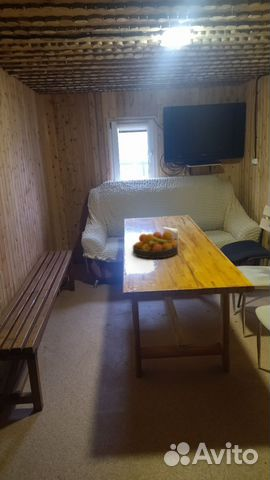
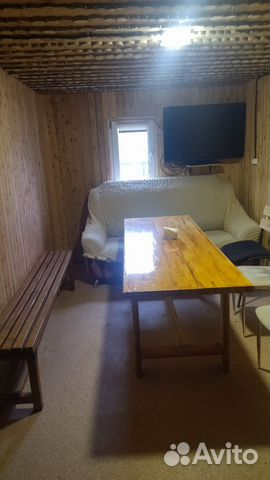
- fruit bowl [132,230,179,259]
